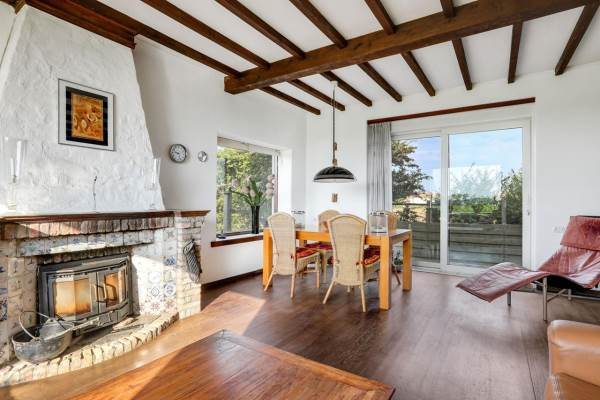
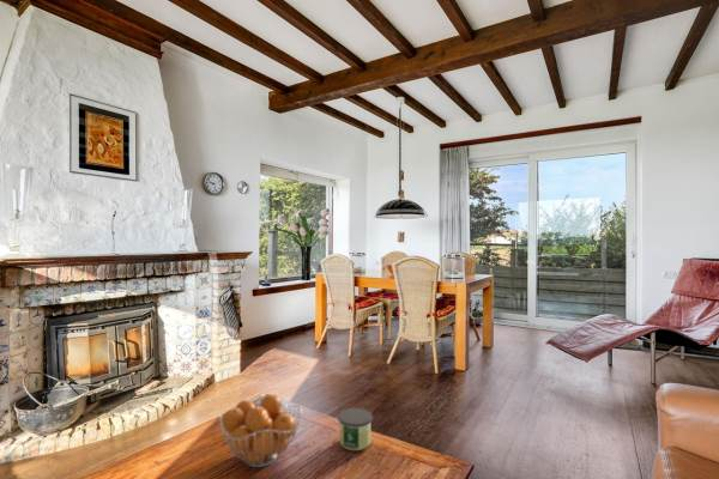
+ fruit basket [218,393,303,468]
+ candle [337,407,374,451]
